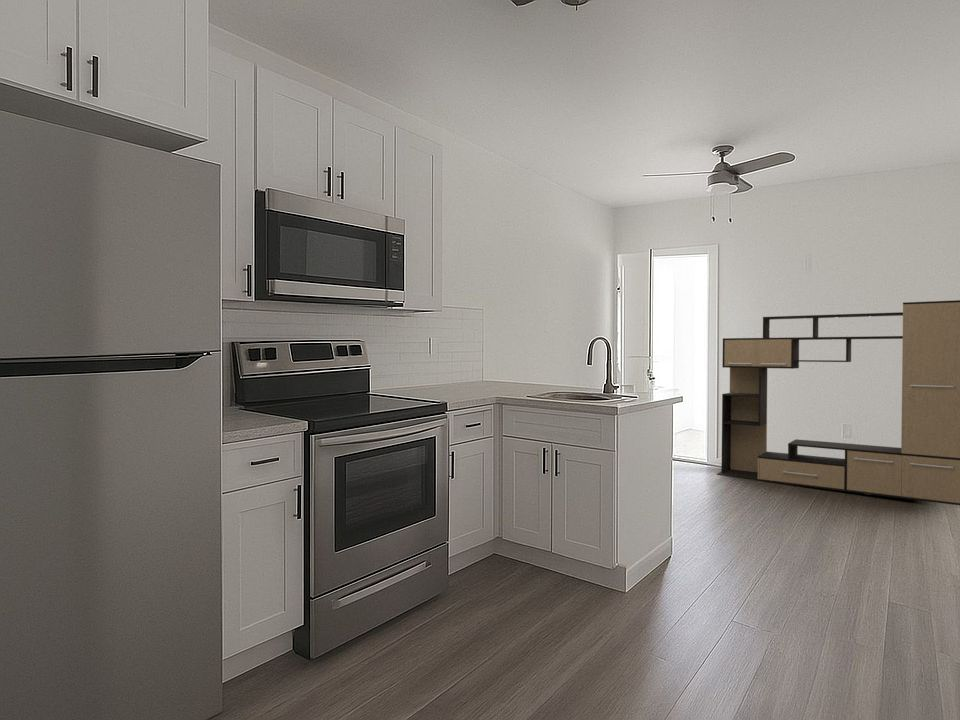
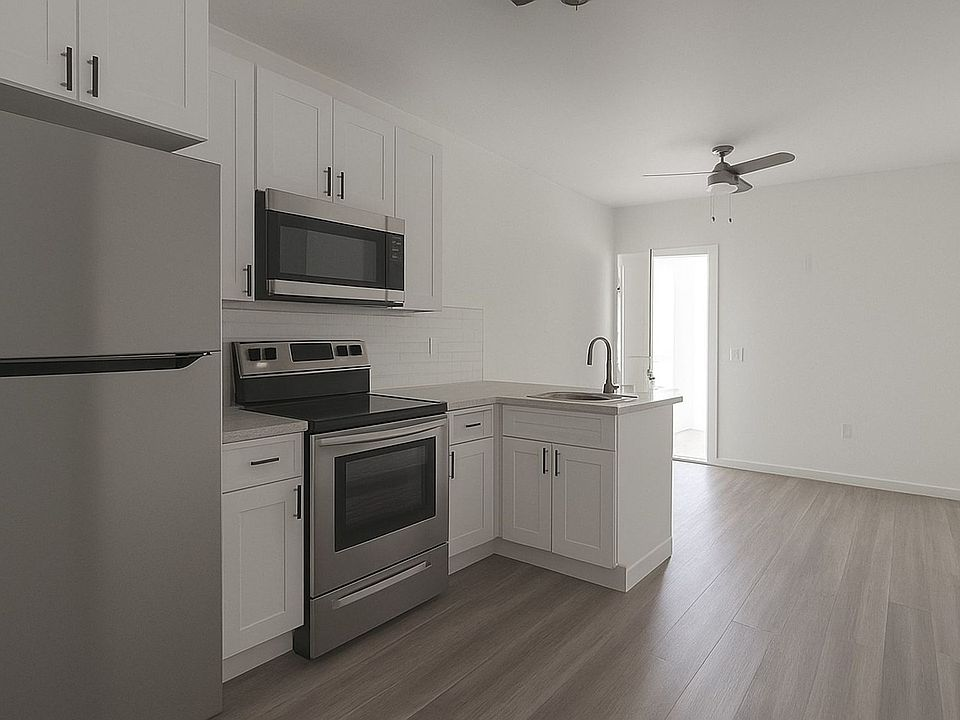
- media console [715,299,960,506]
